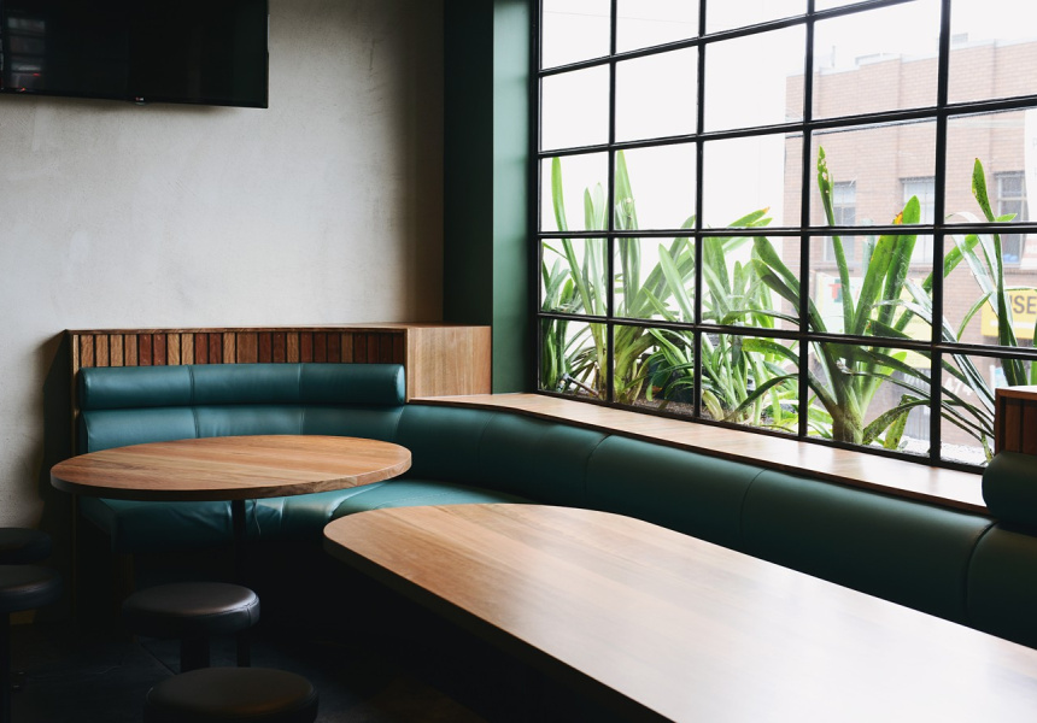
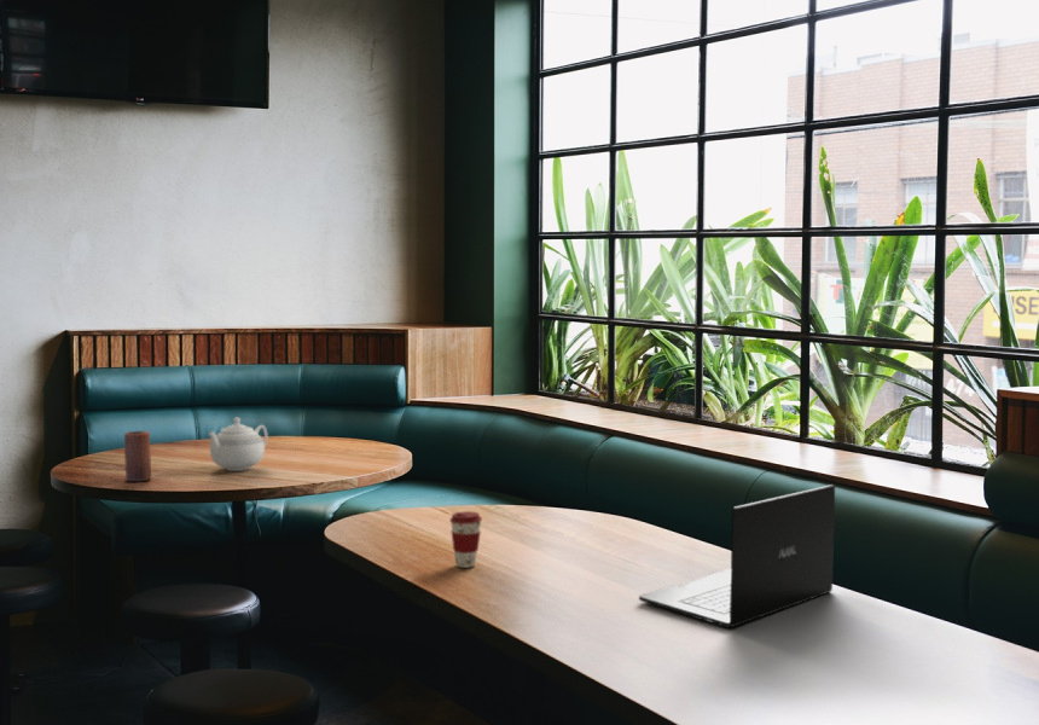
+ teapot [208,417,269,472]
+ laptop [638,483,836,628]
+ candle [123,430,152,482]
+ coffee cup [448,510,483,569]
